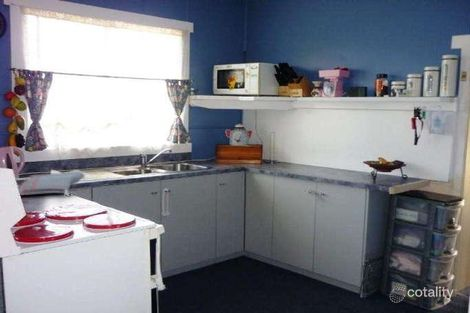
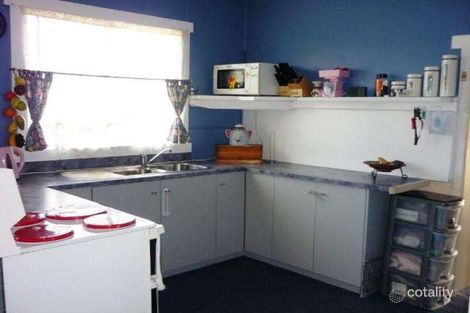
- shawl [15,169,87,198]
